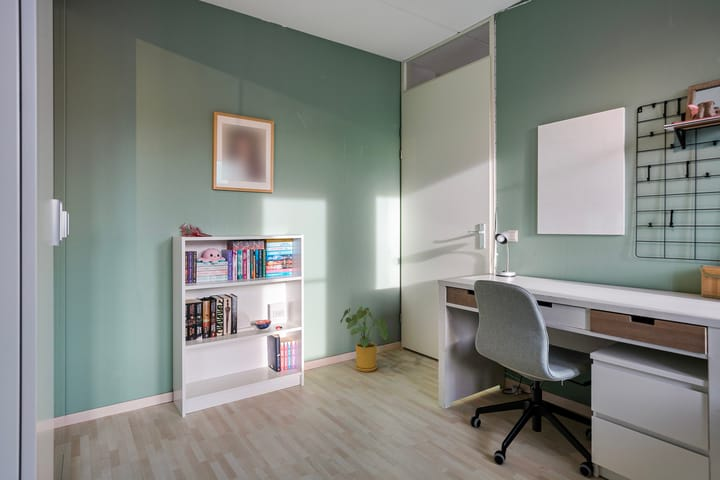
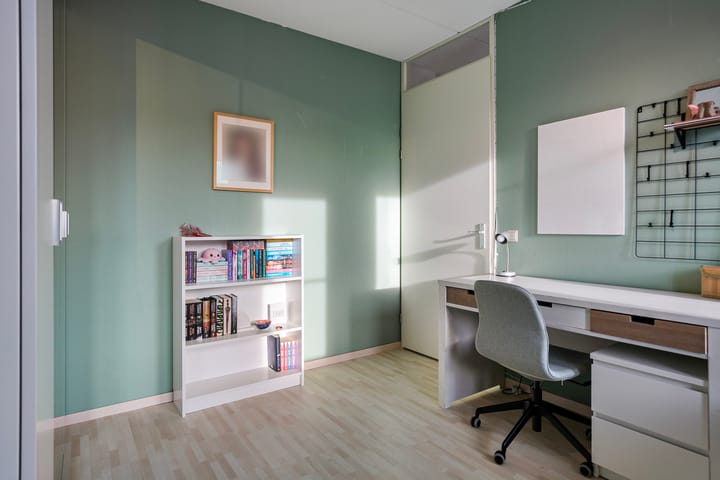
- house plant [339,306,388,373]
